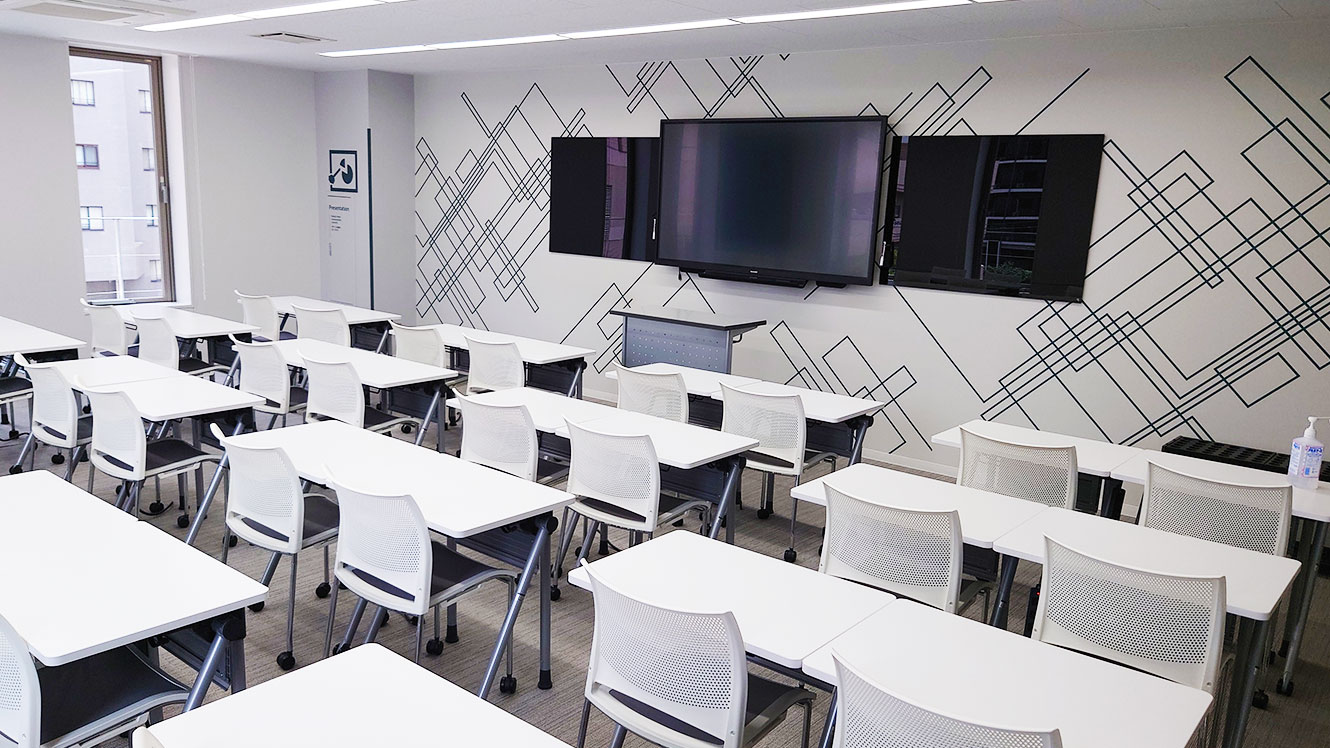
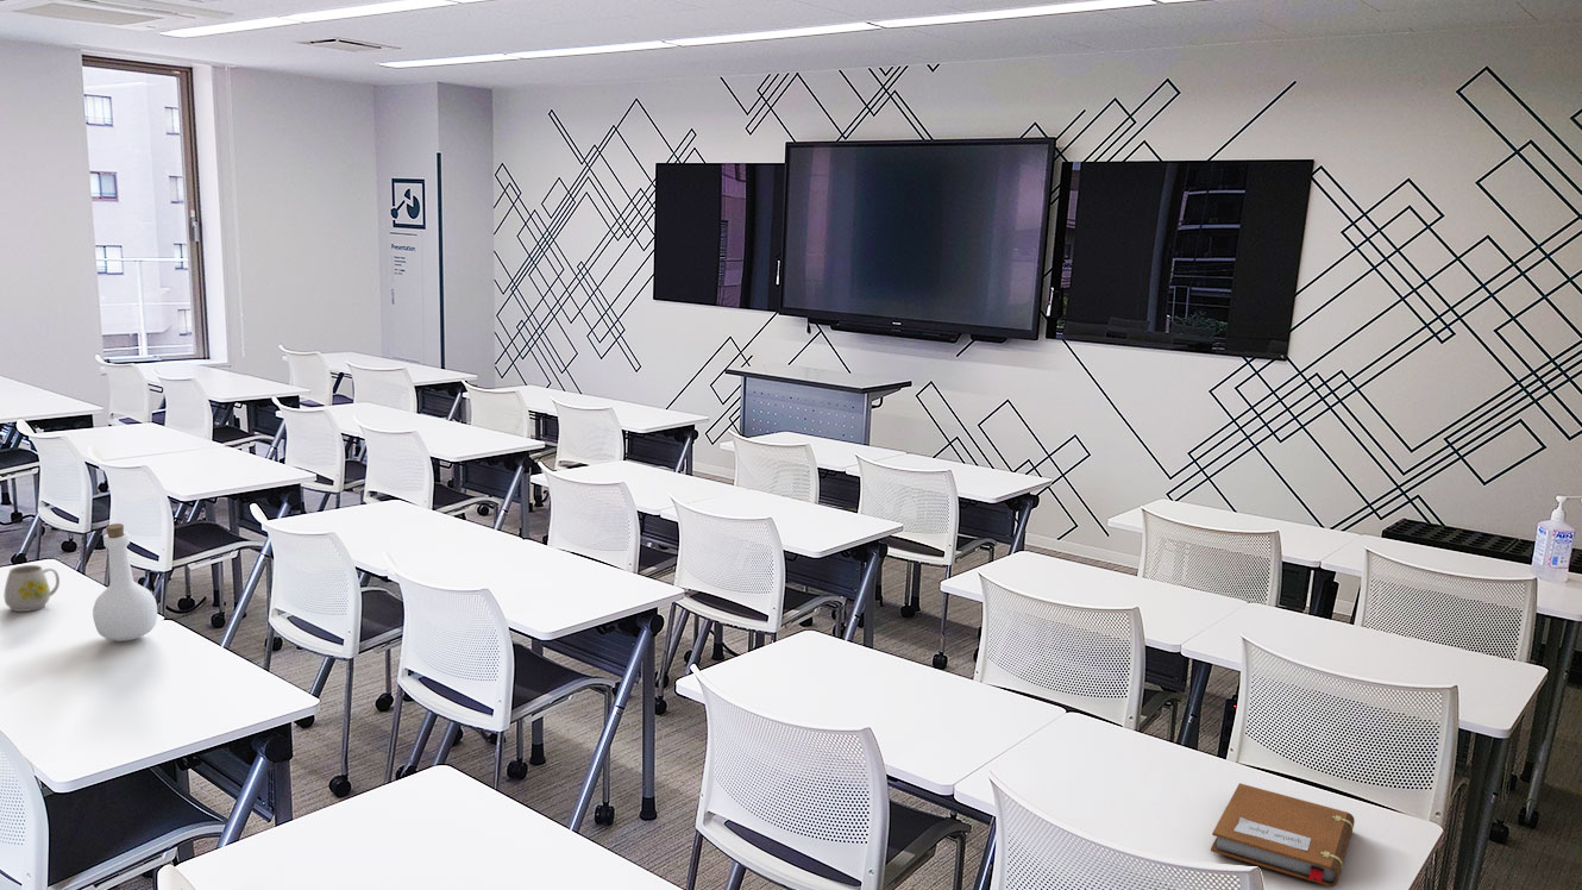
+ mug [4,564,61,613]
+ notebook [1210,782,1356,888]
+ bottle [92,522,158,643]
